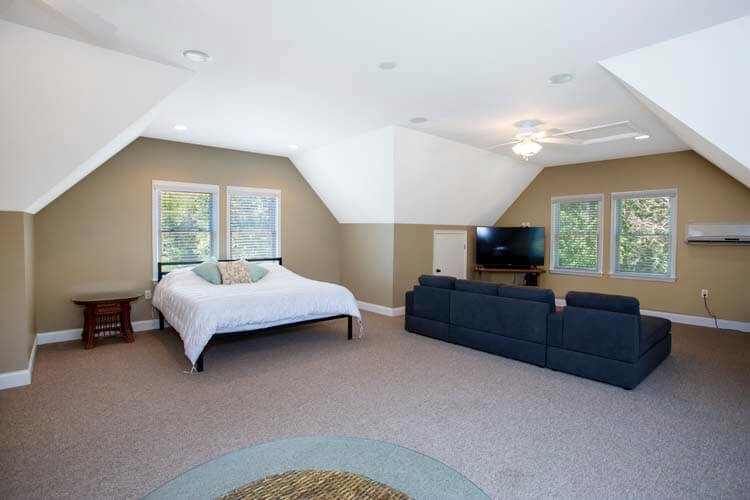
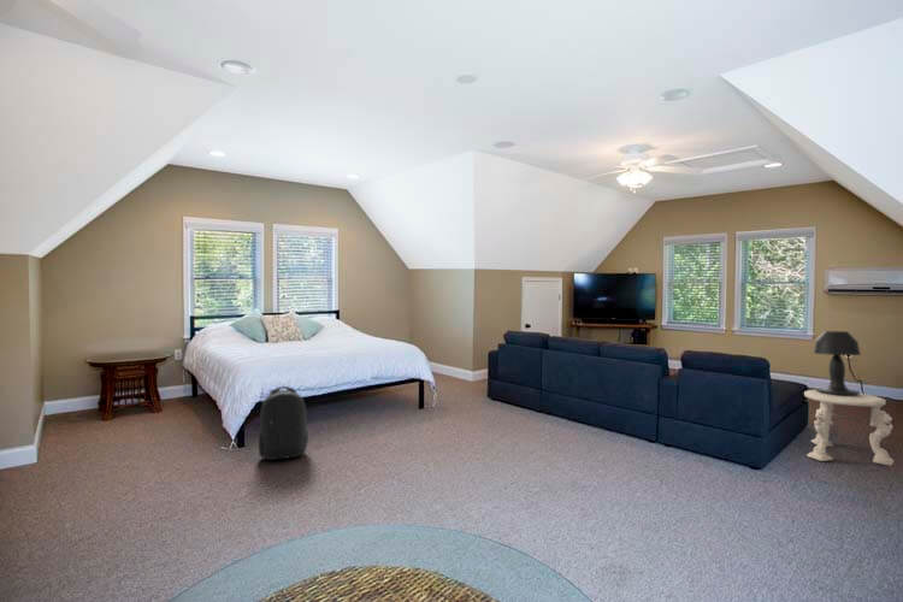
+ table lamp [813,330,862,395]
+ backpack [258,385,309,461]
+ side table [803,389,895,467]
